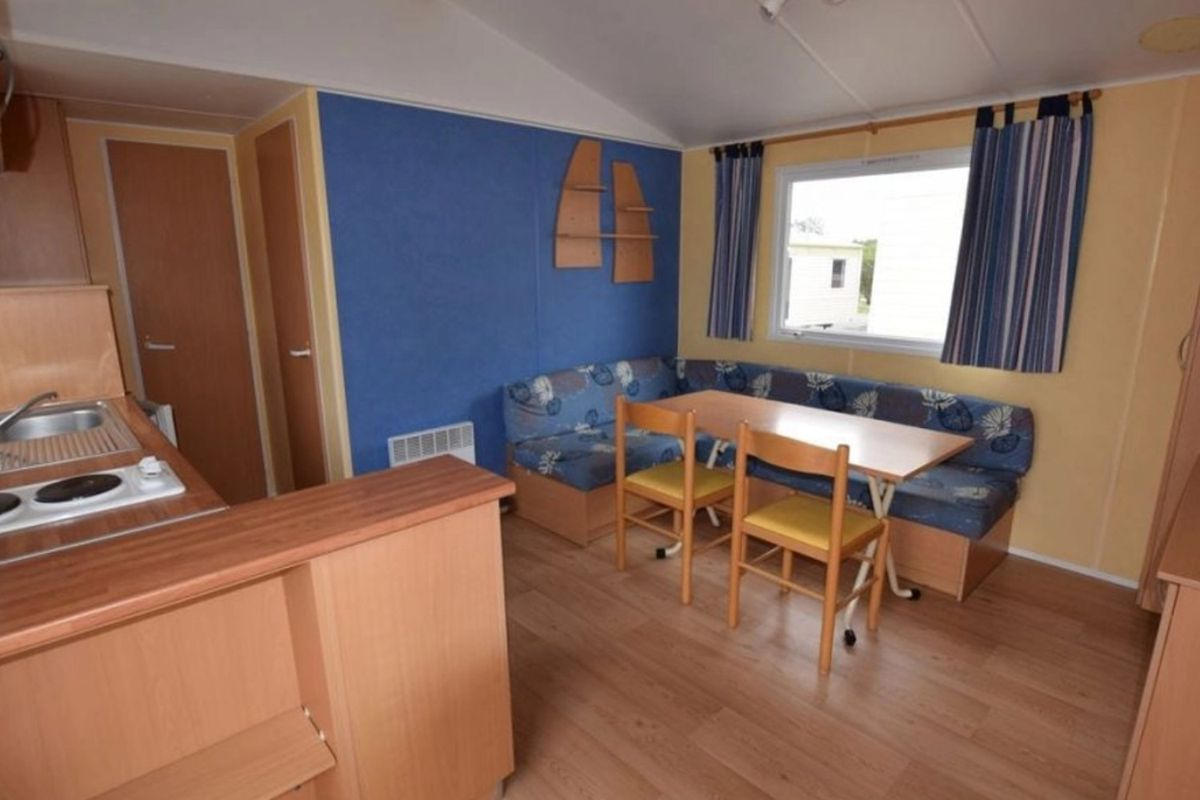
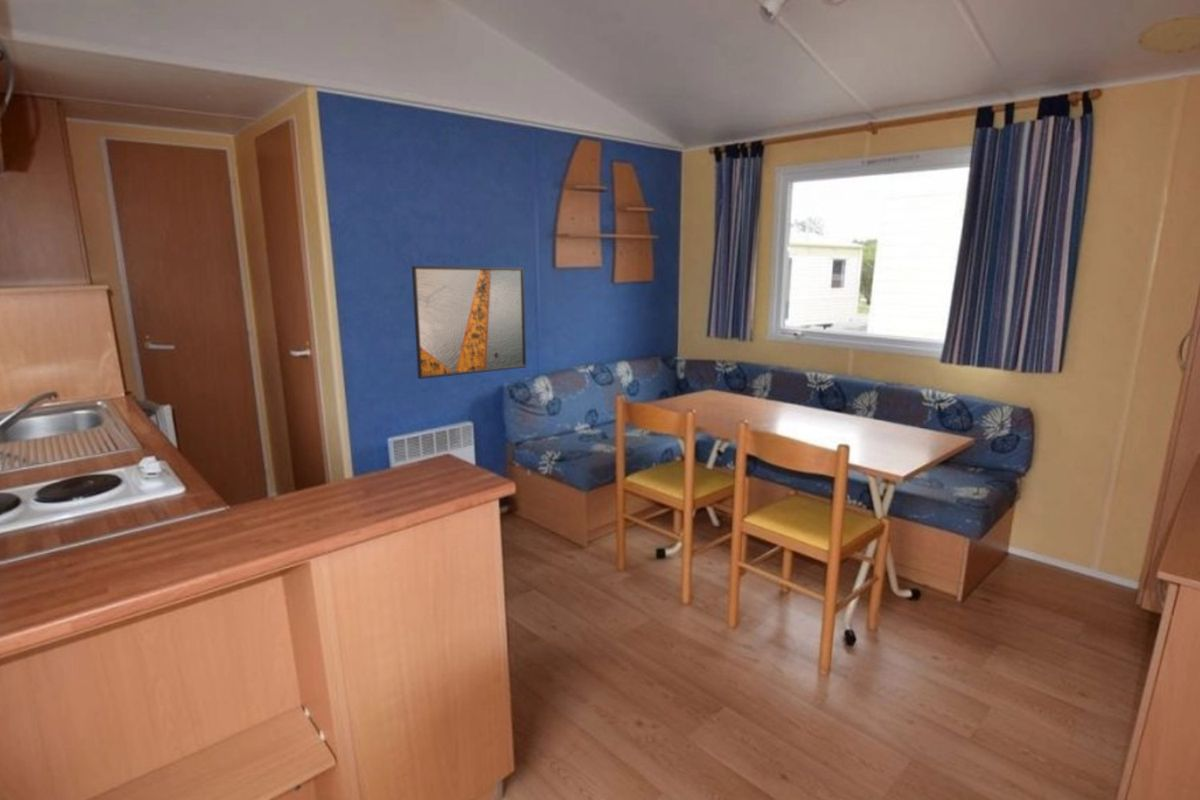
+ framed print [411,265,527,380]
